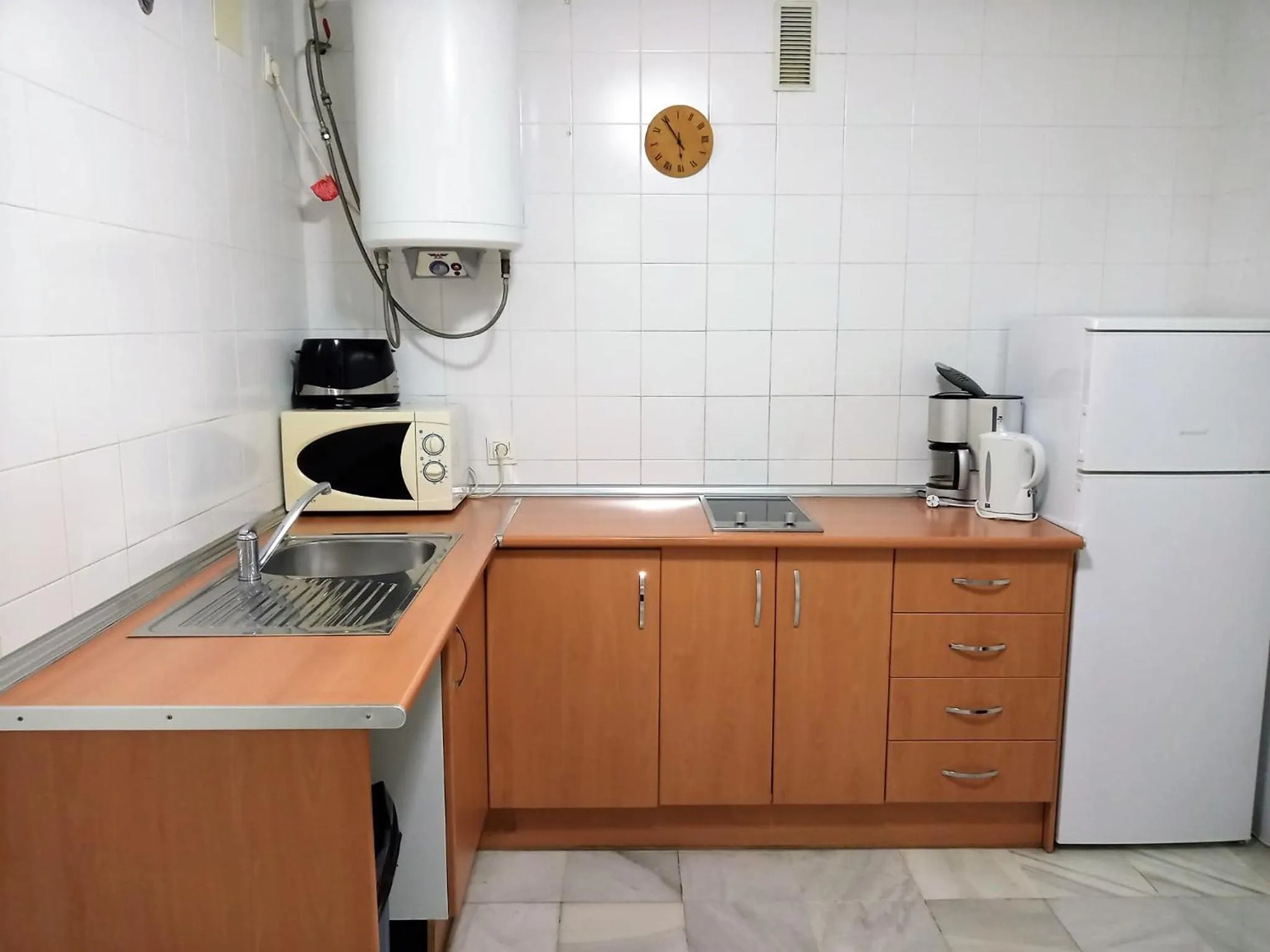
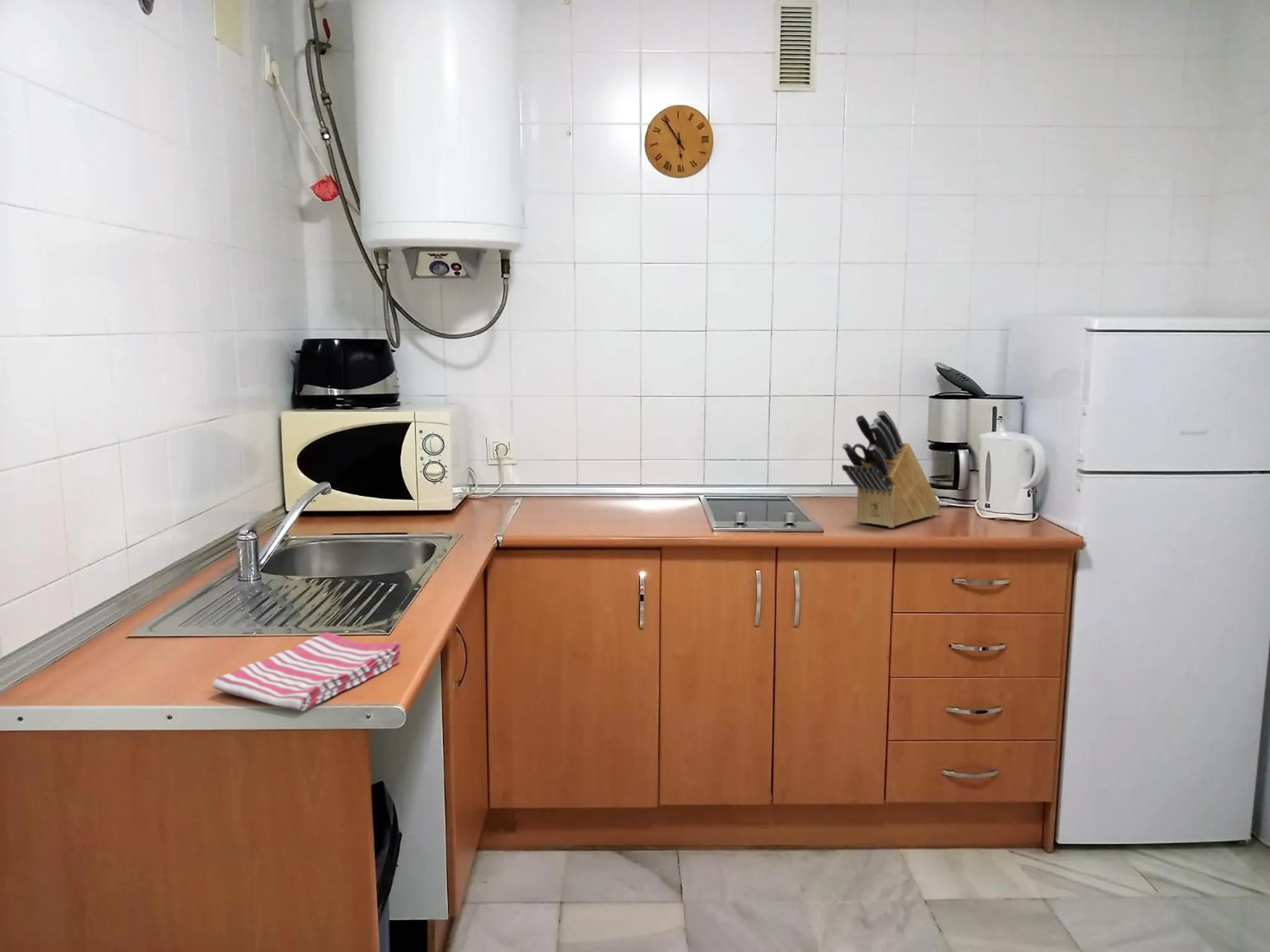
+ knife block [841,410,941,528]
+ dish towel [211,632,402,712]
